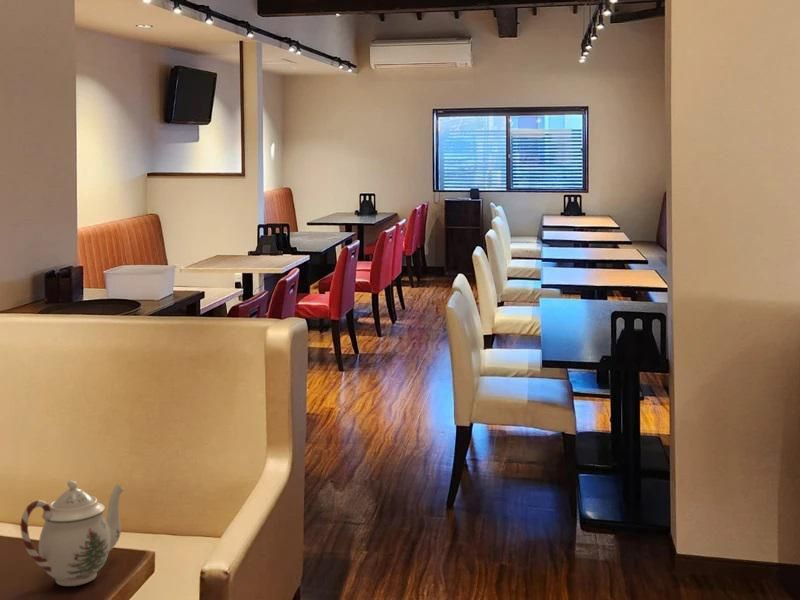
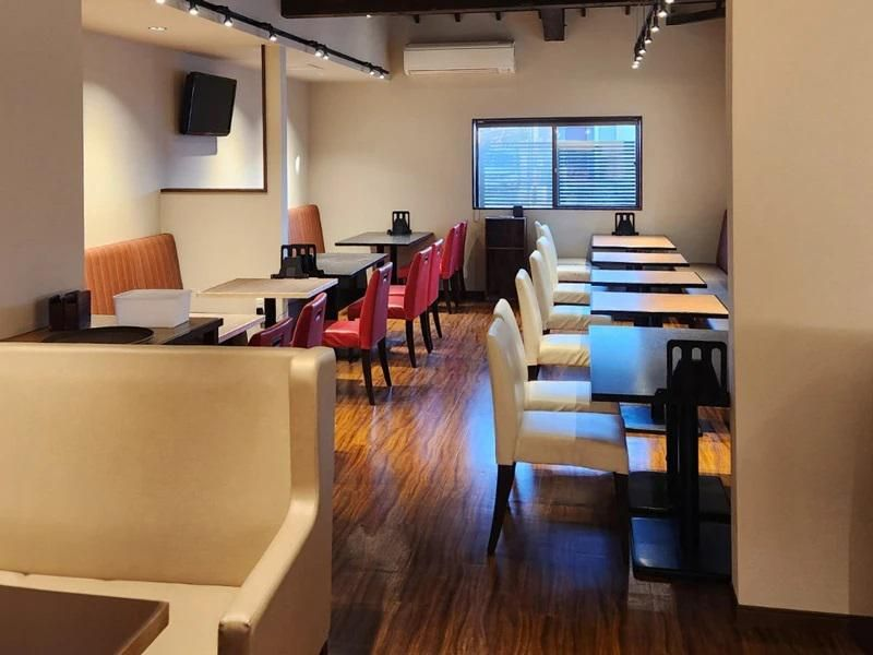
- teapot [20,479,126,587]
